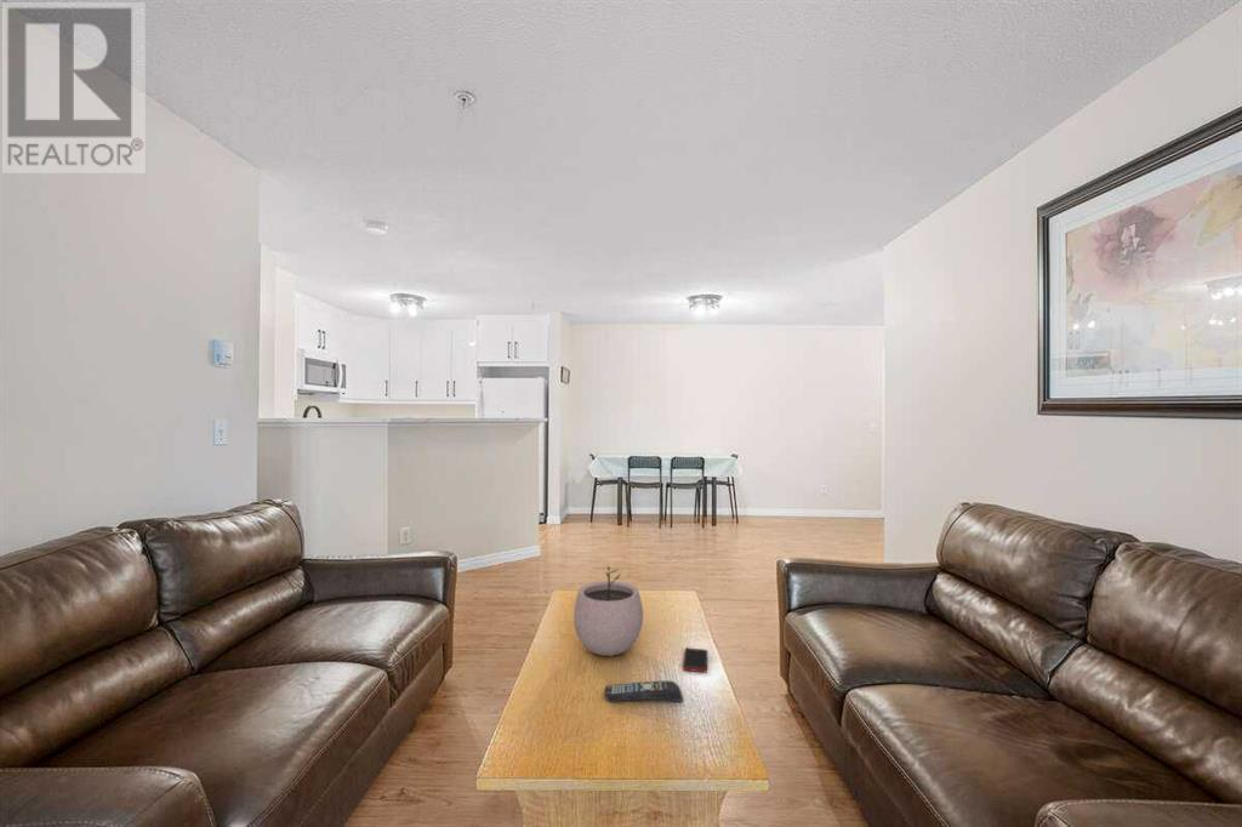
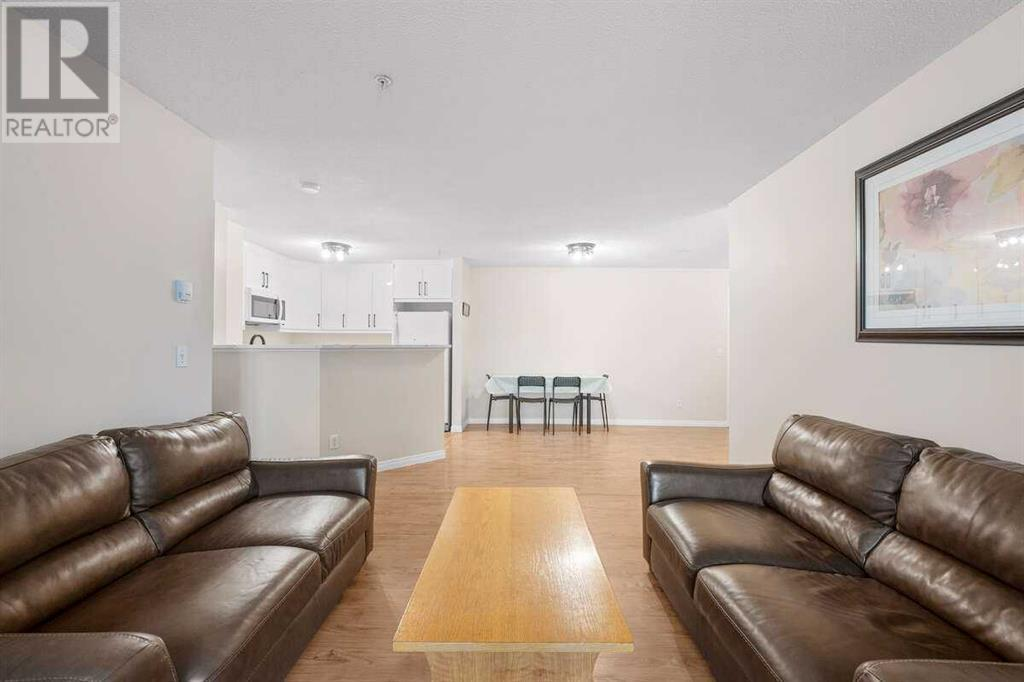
- plant pot [572,565,644,657]
- cell phone [682,648,708,673]
- remote control [604,679,684,703]
